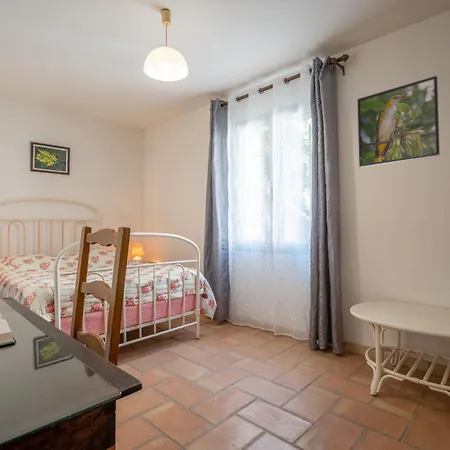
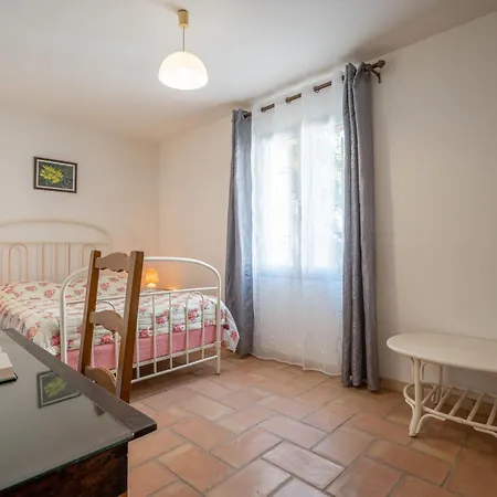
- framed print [357,75,441,168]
